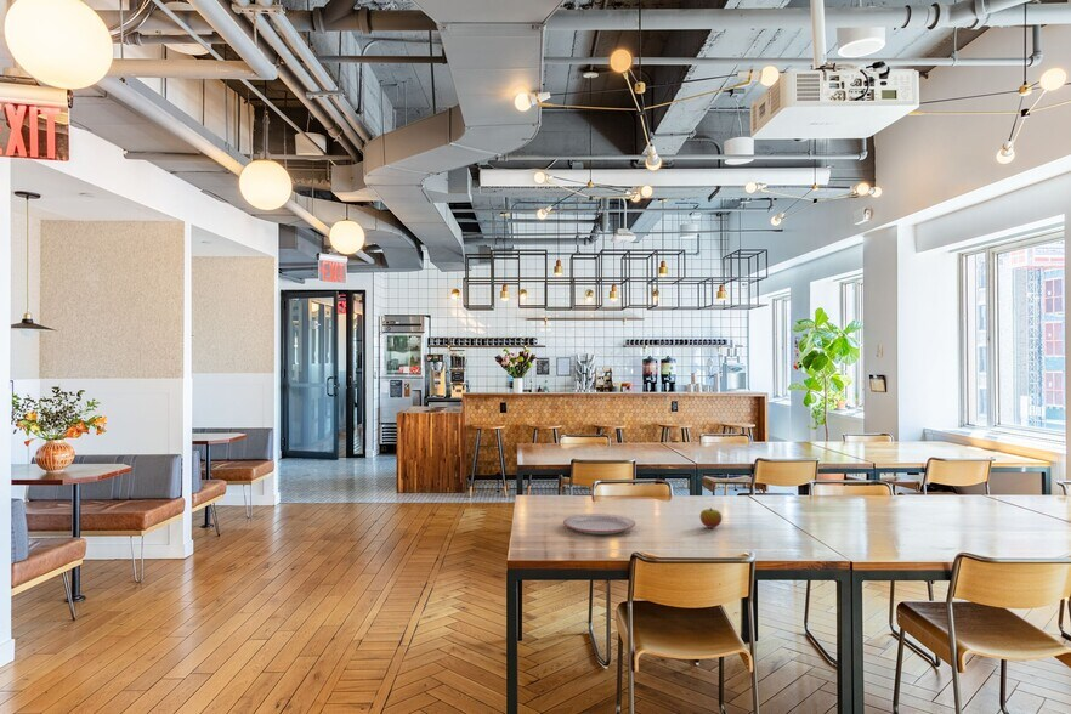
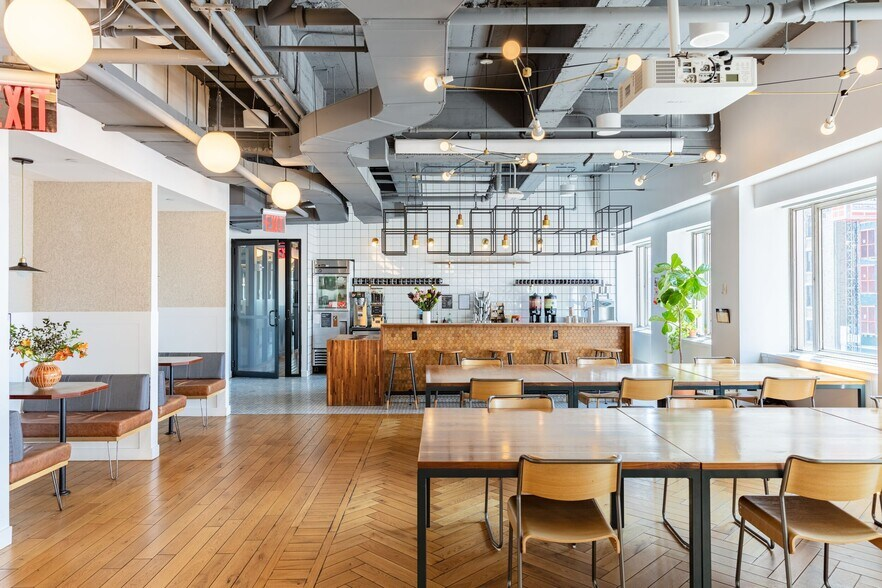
- apple [699,506,722,529]
- plate [562,512,636,536]
